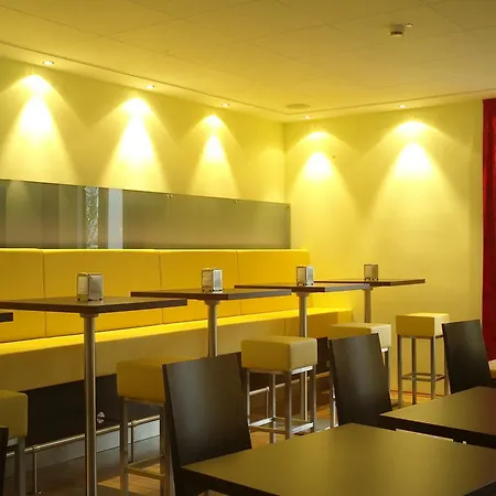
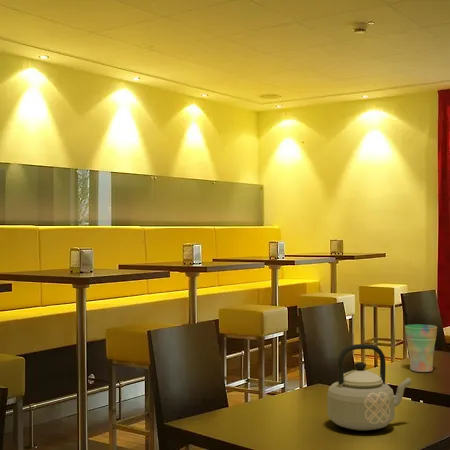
+ teapot [326,343,412,432]
+ cup [404,323,438,373]
